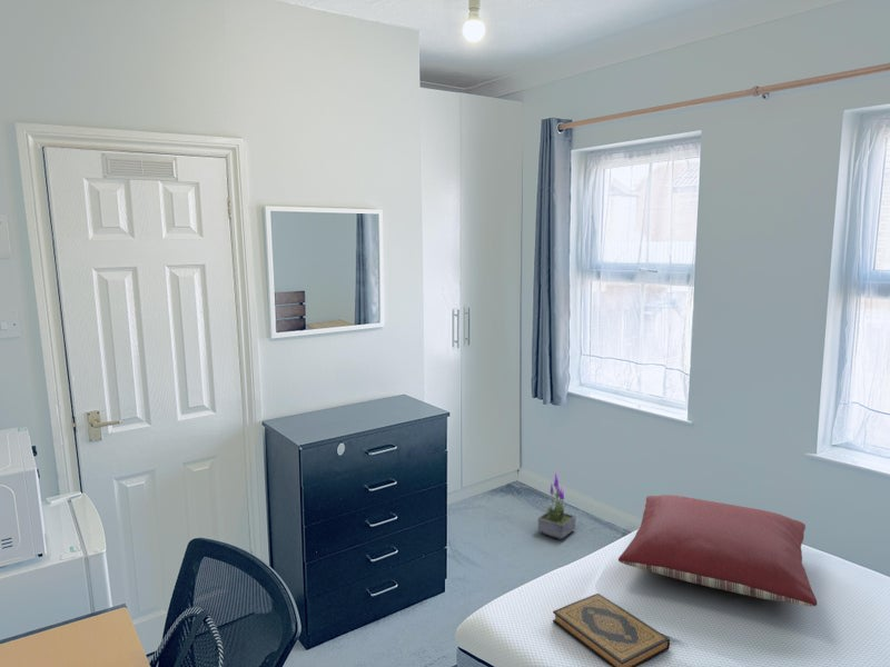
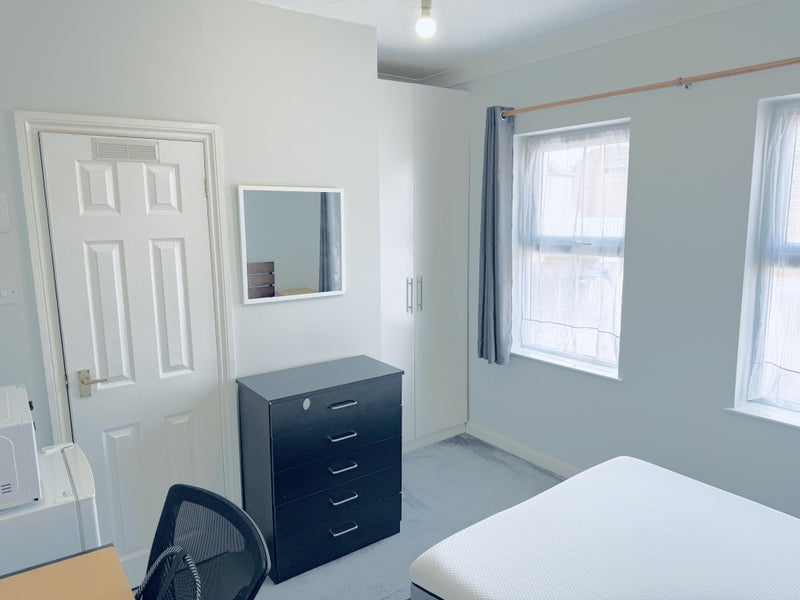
- pillow [617,494,818,608]
- hardback book [552,593,671,667]
- potted plant [537,470,577,540]
